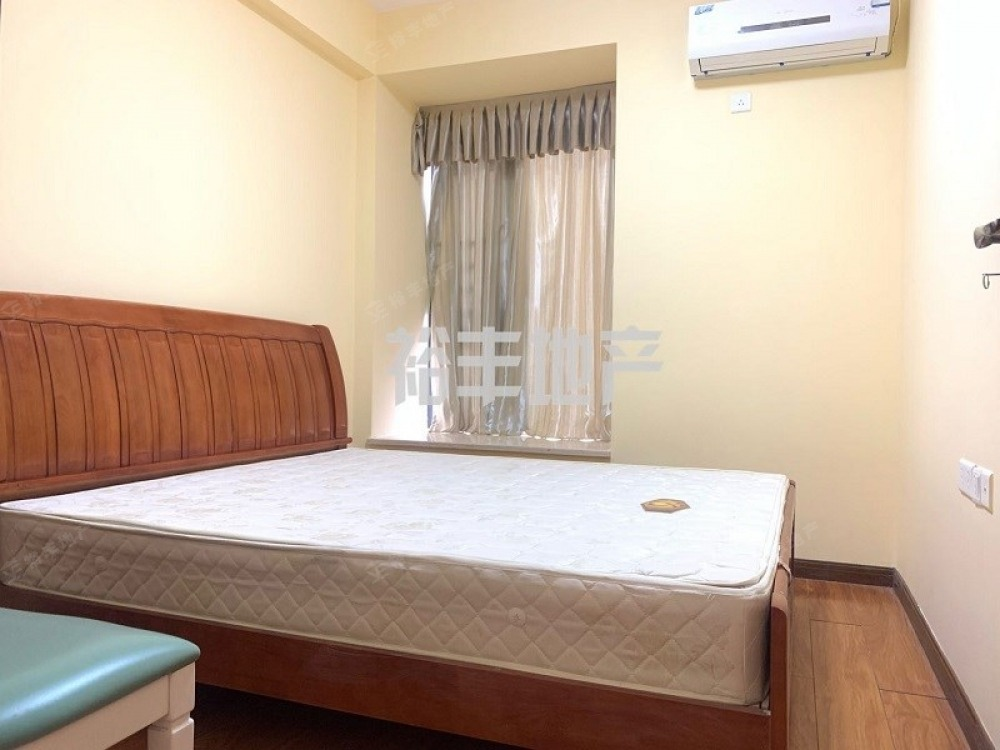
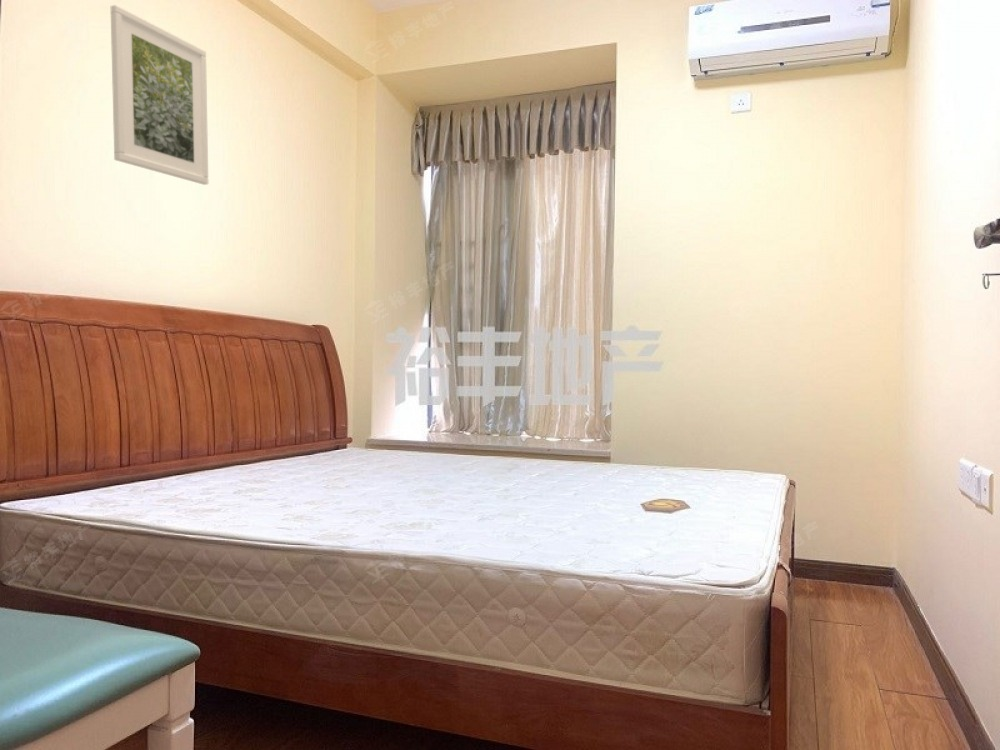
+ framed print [110,4,209,186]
